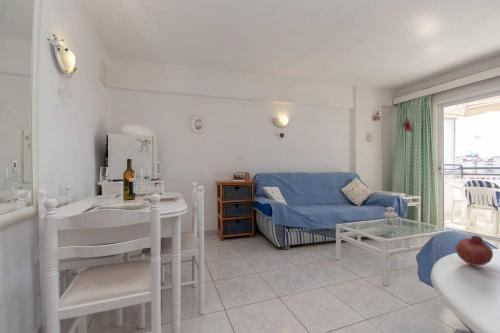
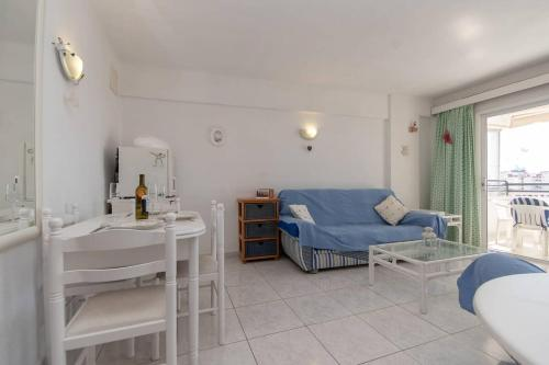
- fruit [454,235,494,267]
